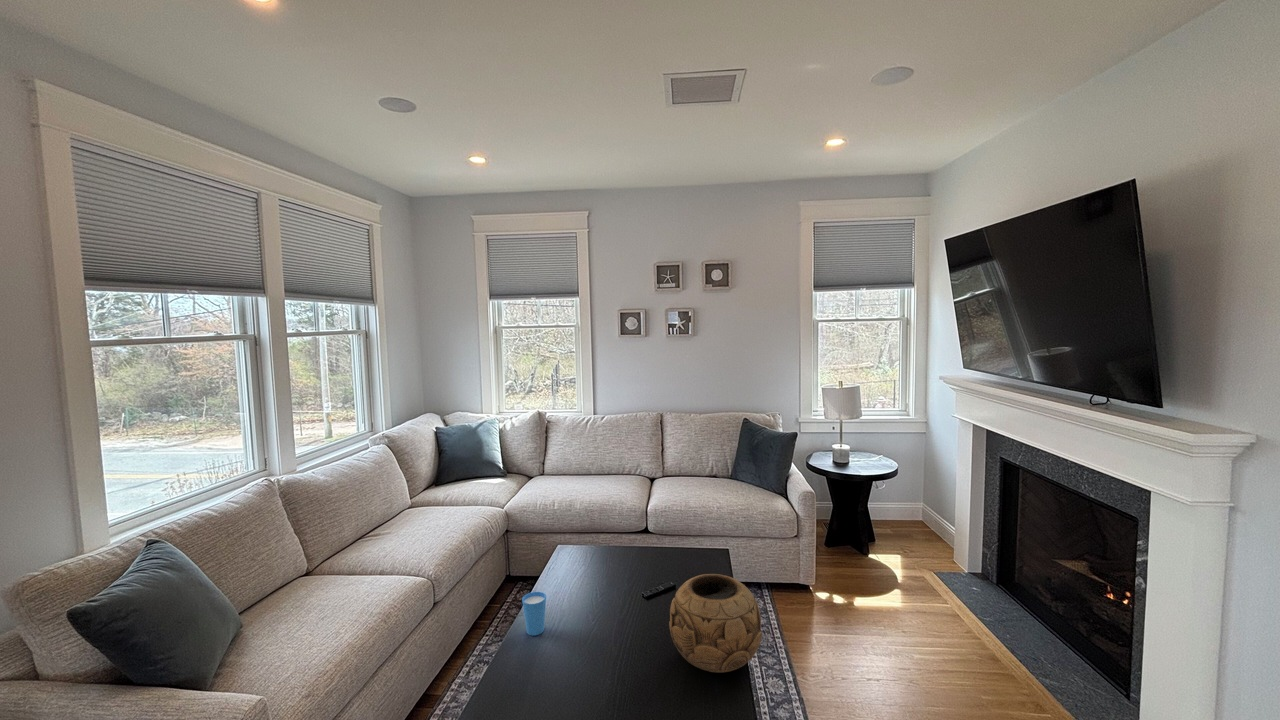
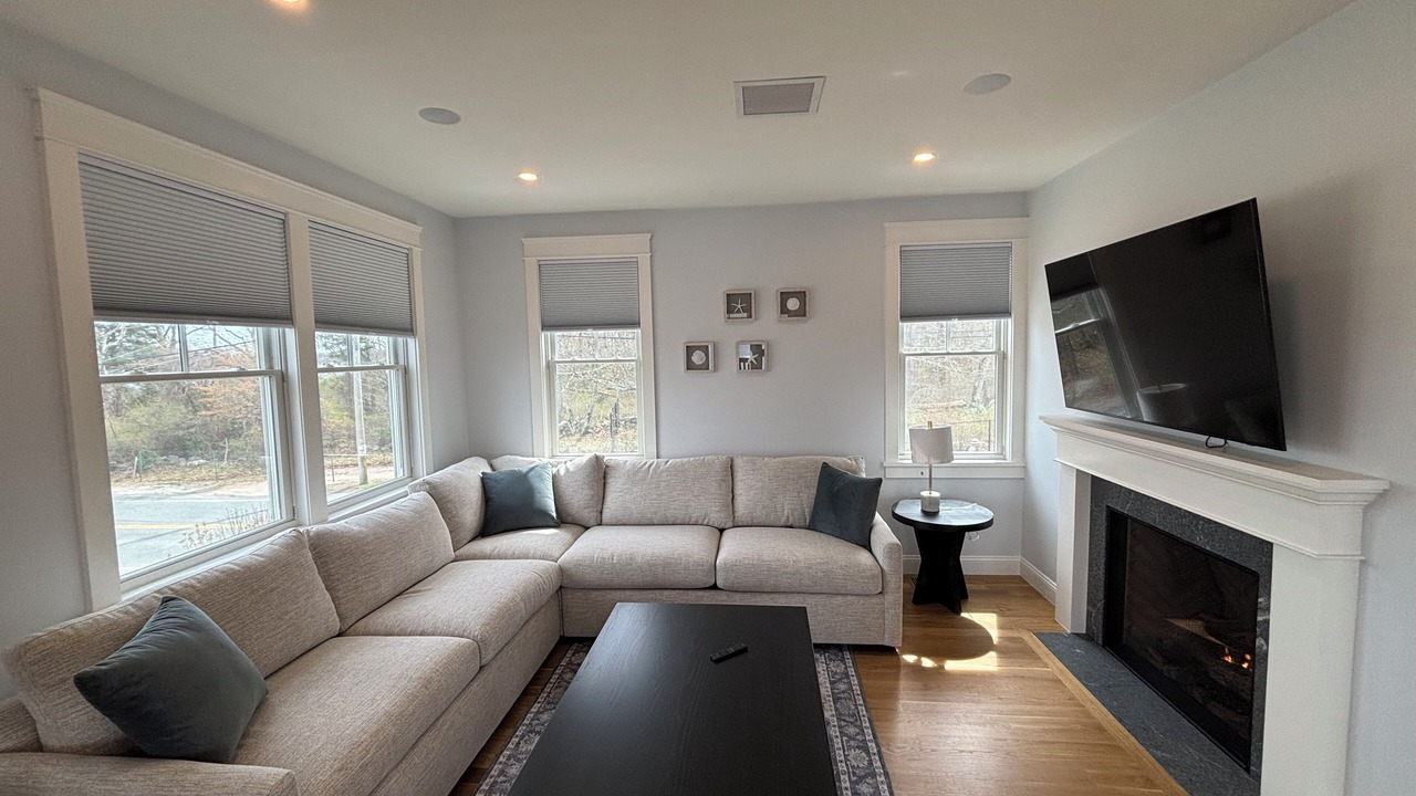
- decorative bowl [668,573,763,674]
- cup [521,591,547,636]
